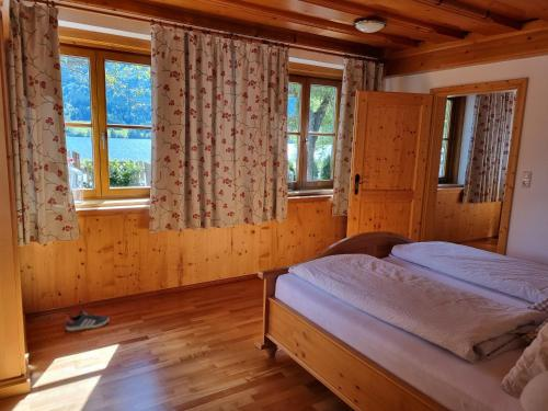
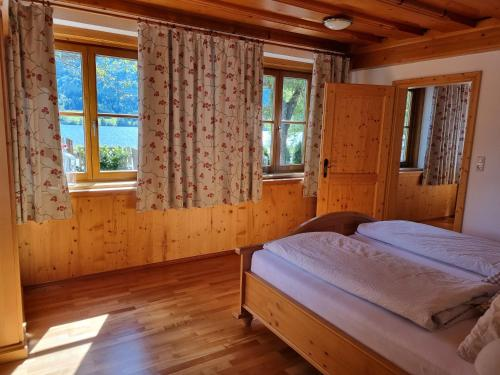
- sneaker [65,309,110,332]
